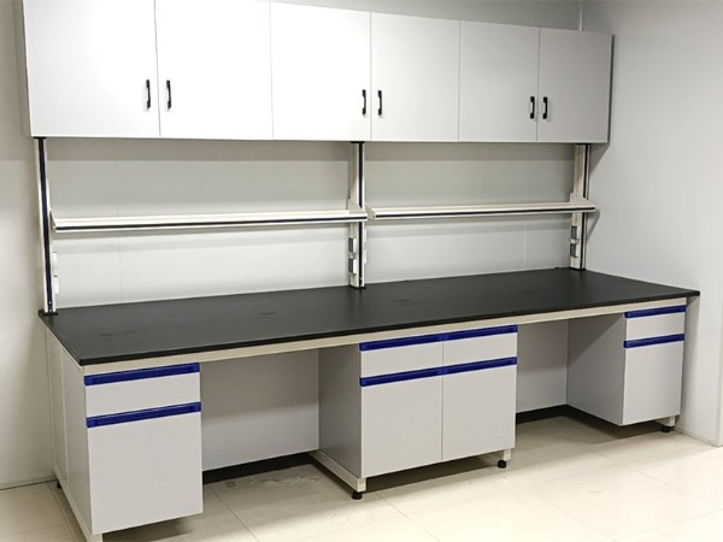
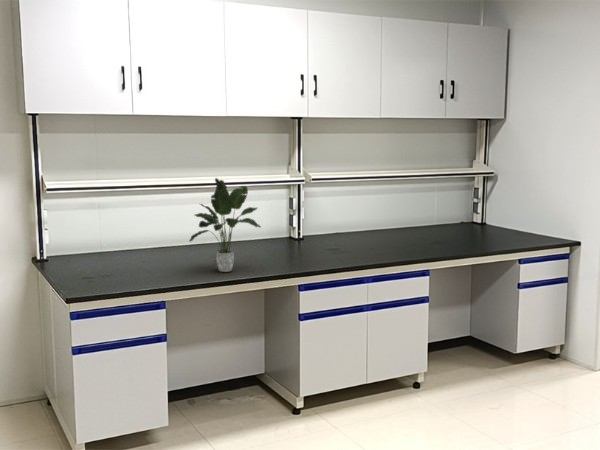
+ potted plant [188,177,262,273]
